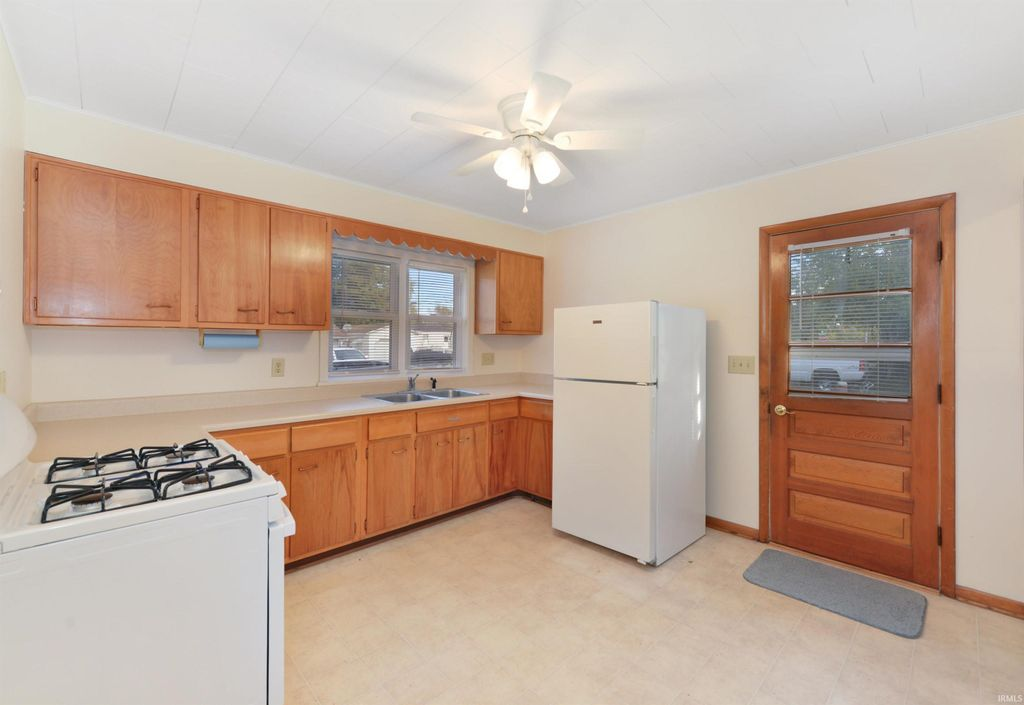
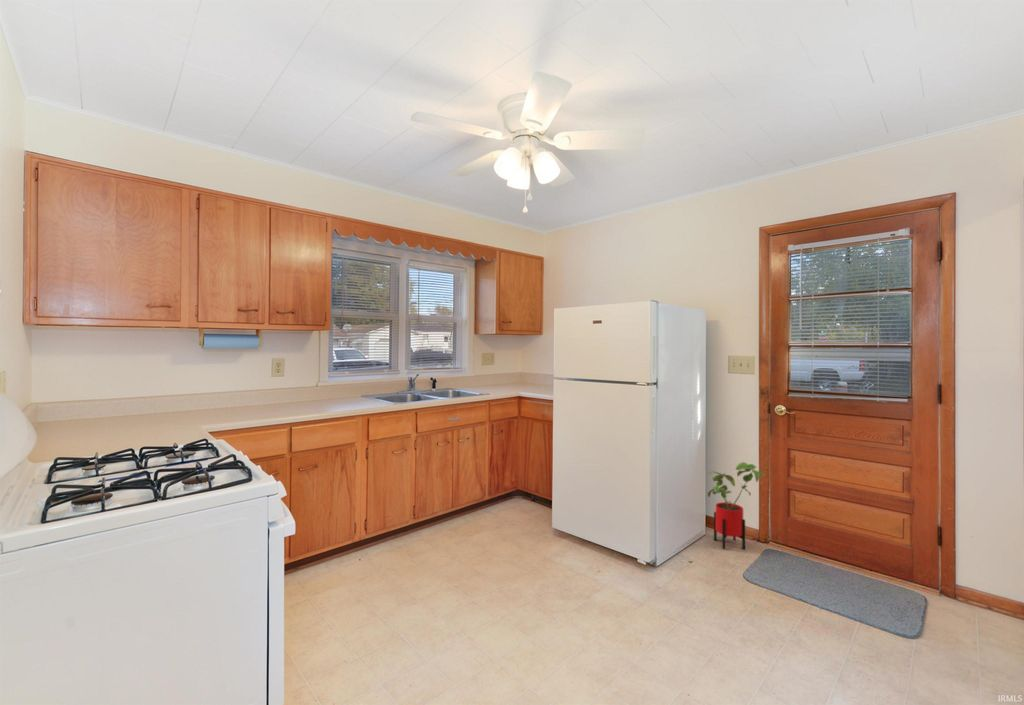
+ house plant [707,461,767,550]
